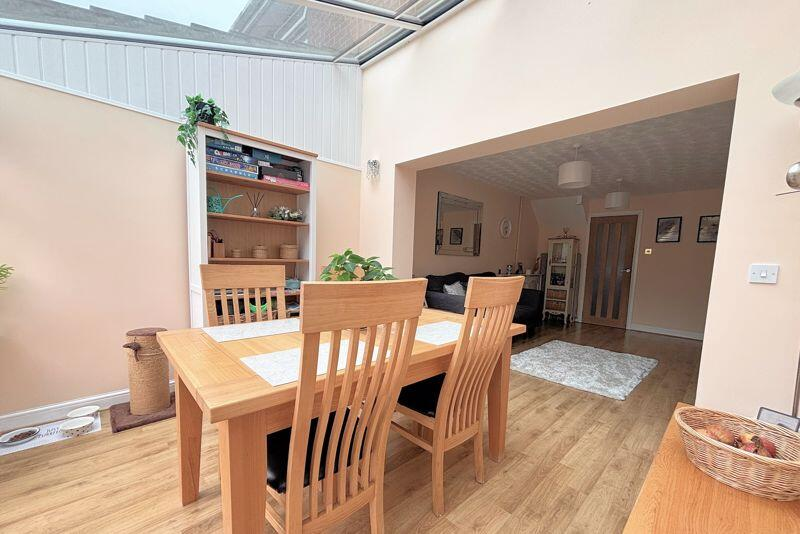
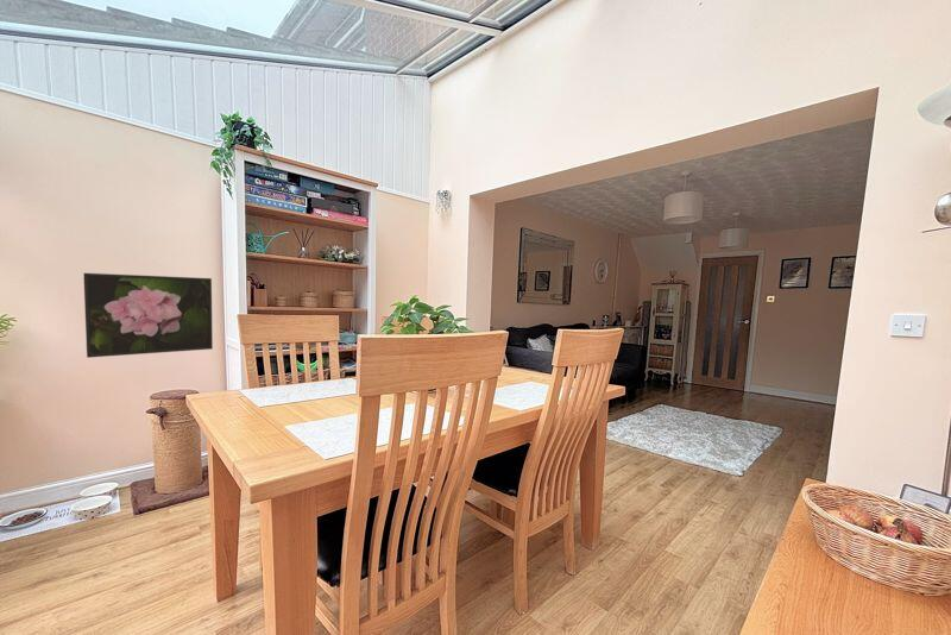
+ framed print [82,272,214,359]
